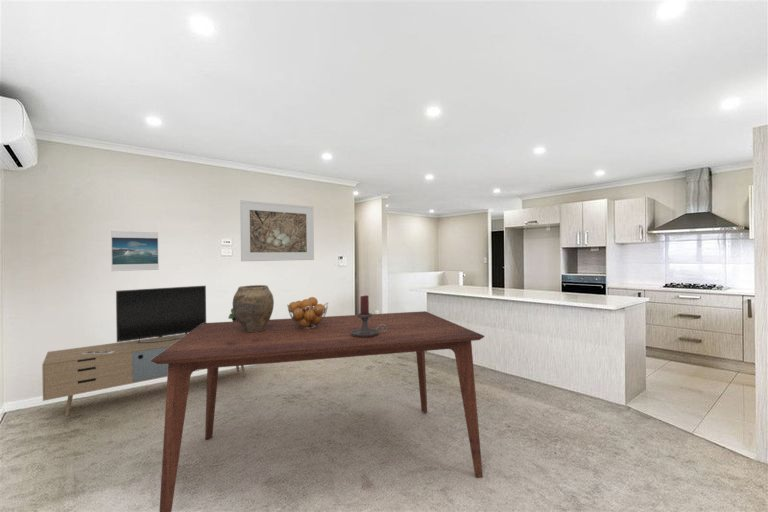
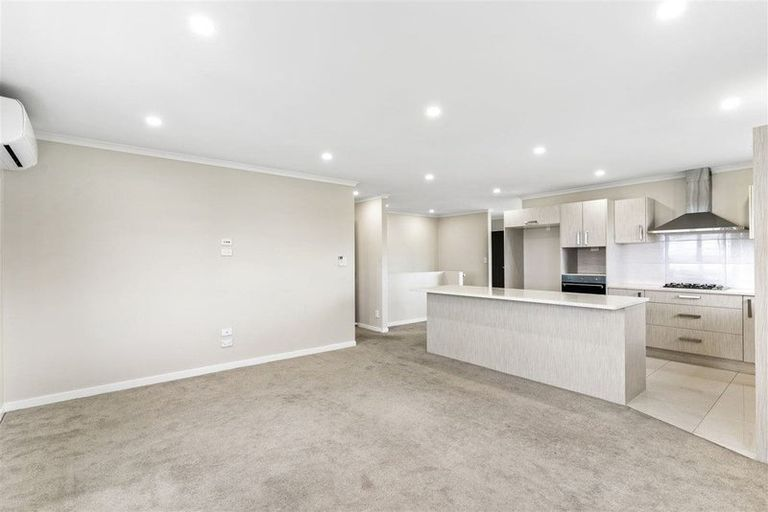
- dining table [151,310,486,512]
- fruit basket [286,296,329,329]
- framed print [239,199,315,262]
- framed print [110,230,160,272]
- candle holder [351,294,387,337]
- vase [232,284,275,332]
- media console [41,285,247,417]
